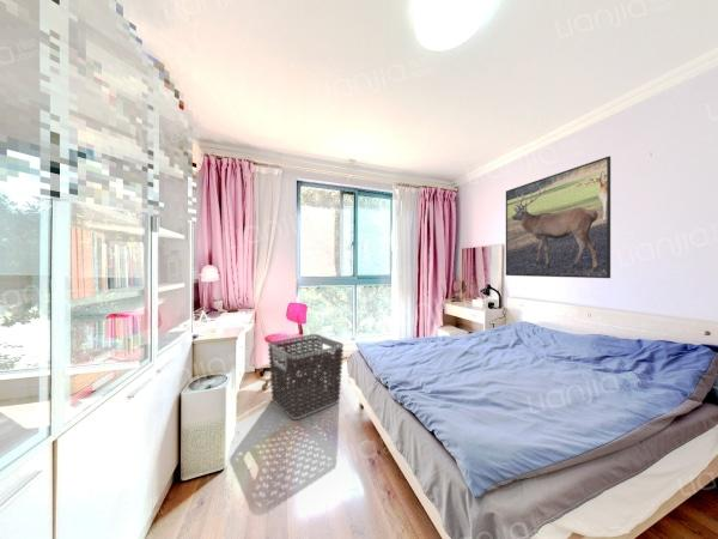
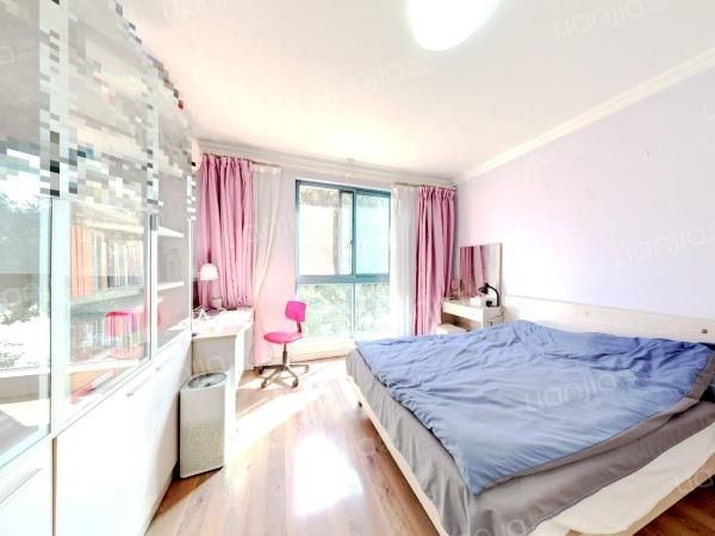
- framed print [505,155,611,279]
- clothes hamper [267,333,345,420]
